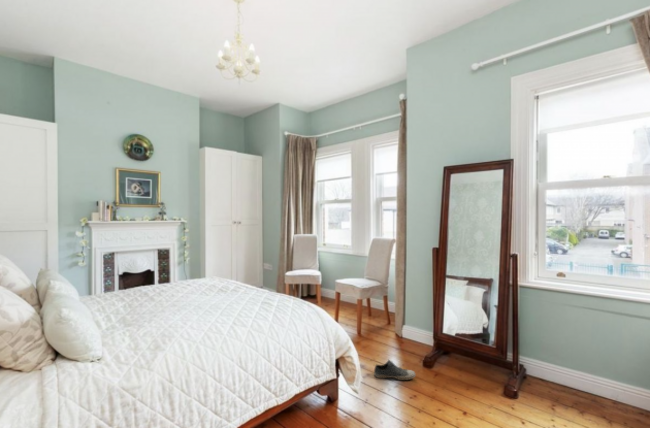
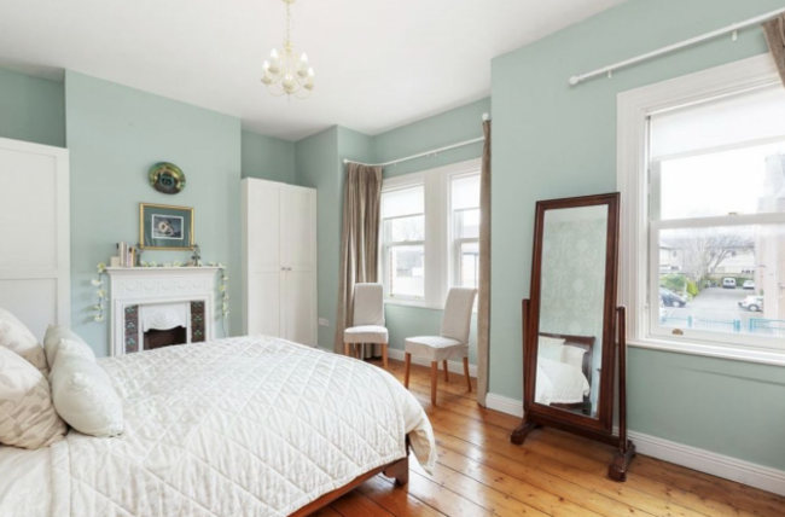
- shoe [373,359,416,381]
